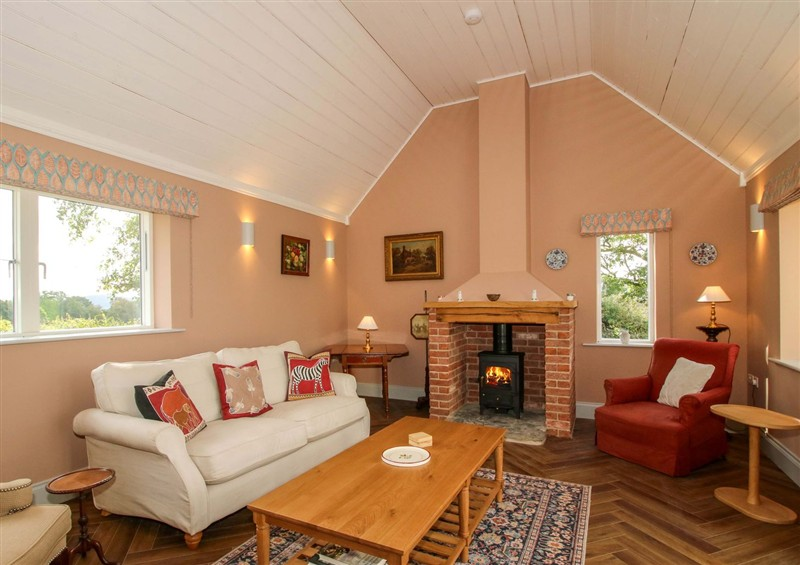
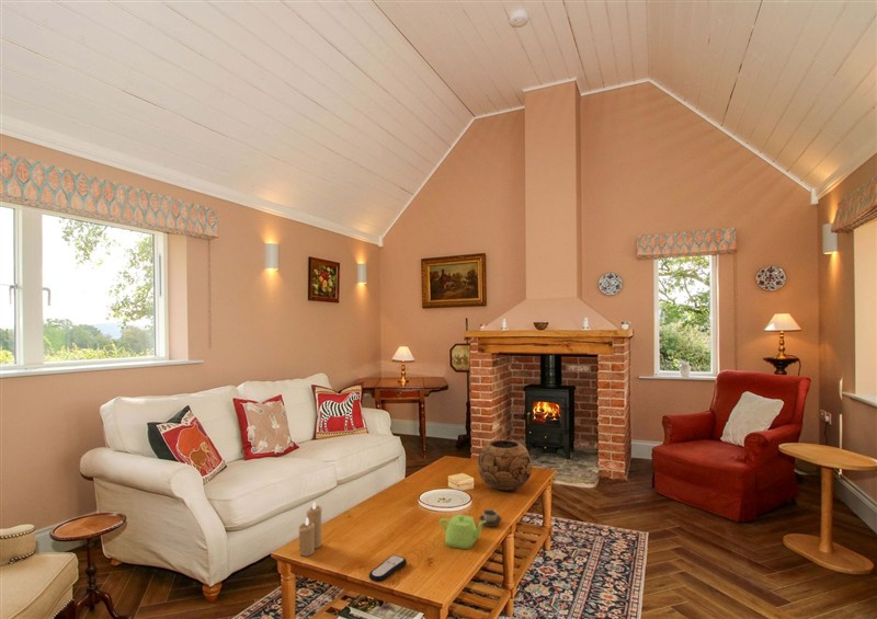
+ cup [478,508,503,528]
+ remote control [368,554,408,583]
+ teapot [438,514,486,550]
+ candle [298,501,322,558]
+ decorative bowl [477,439,533,492]
